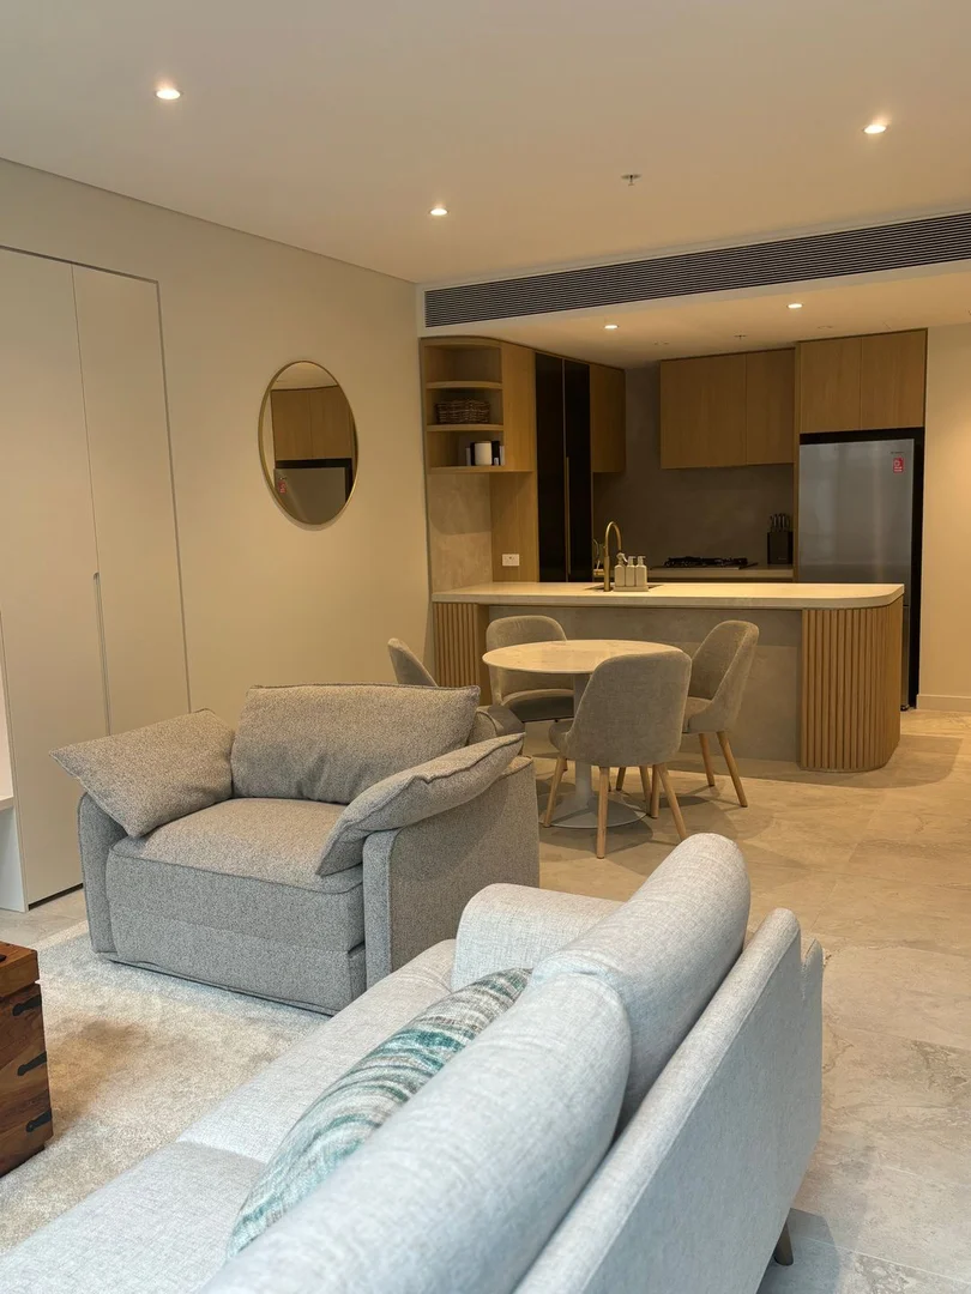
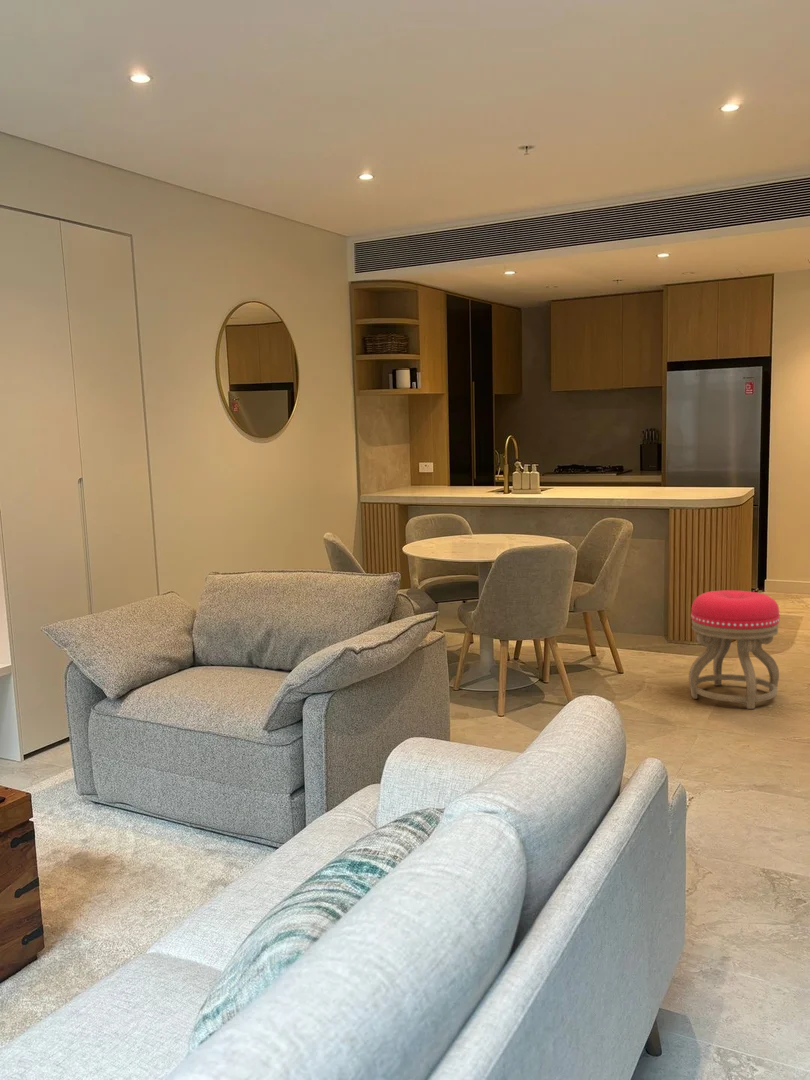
+ stool [688,589,781,710]
